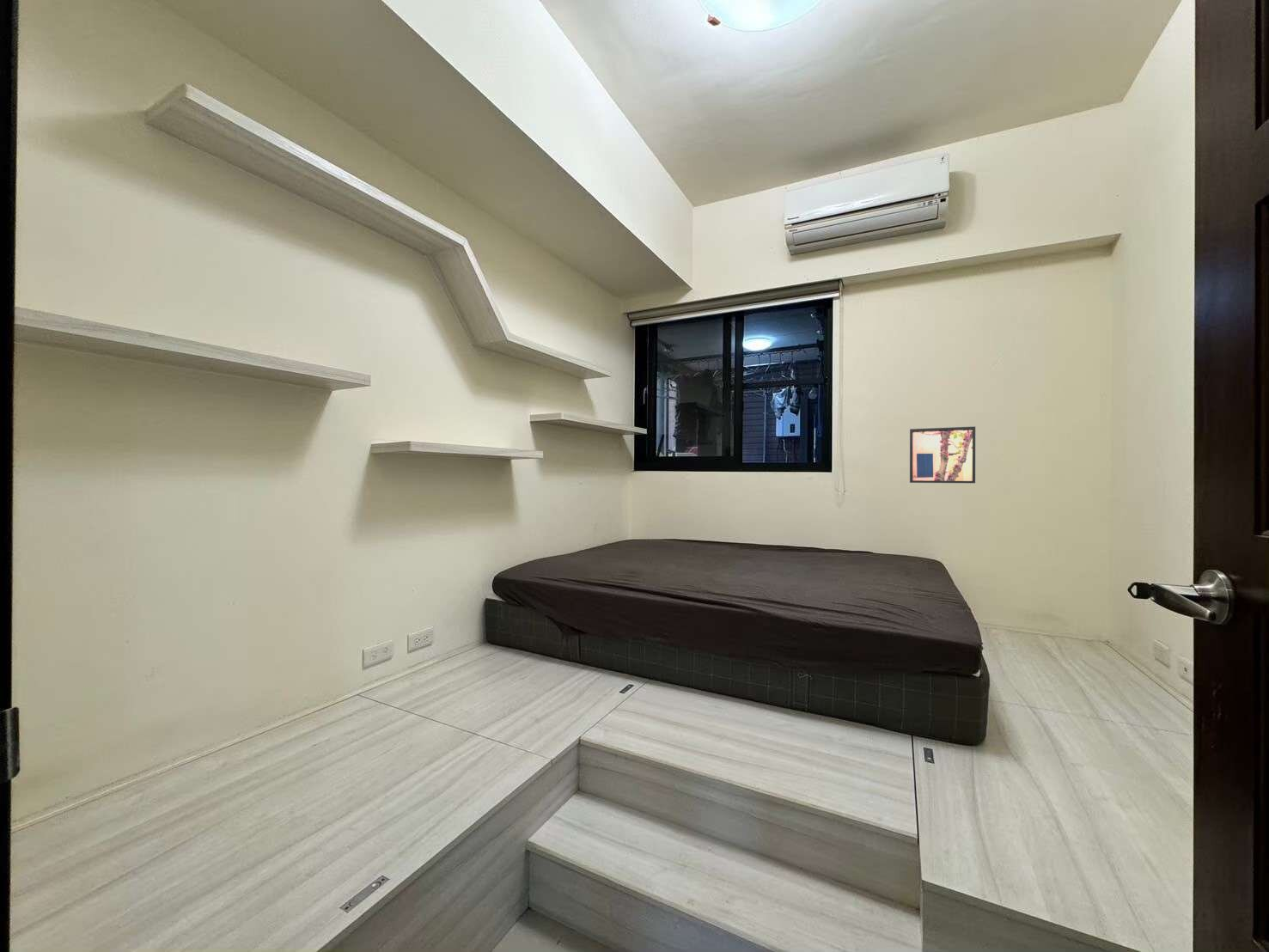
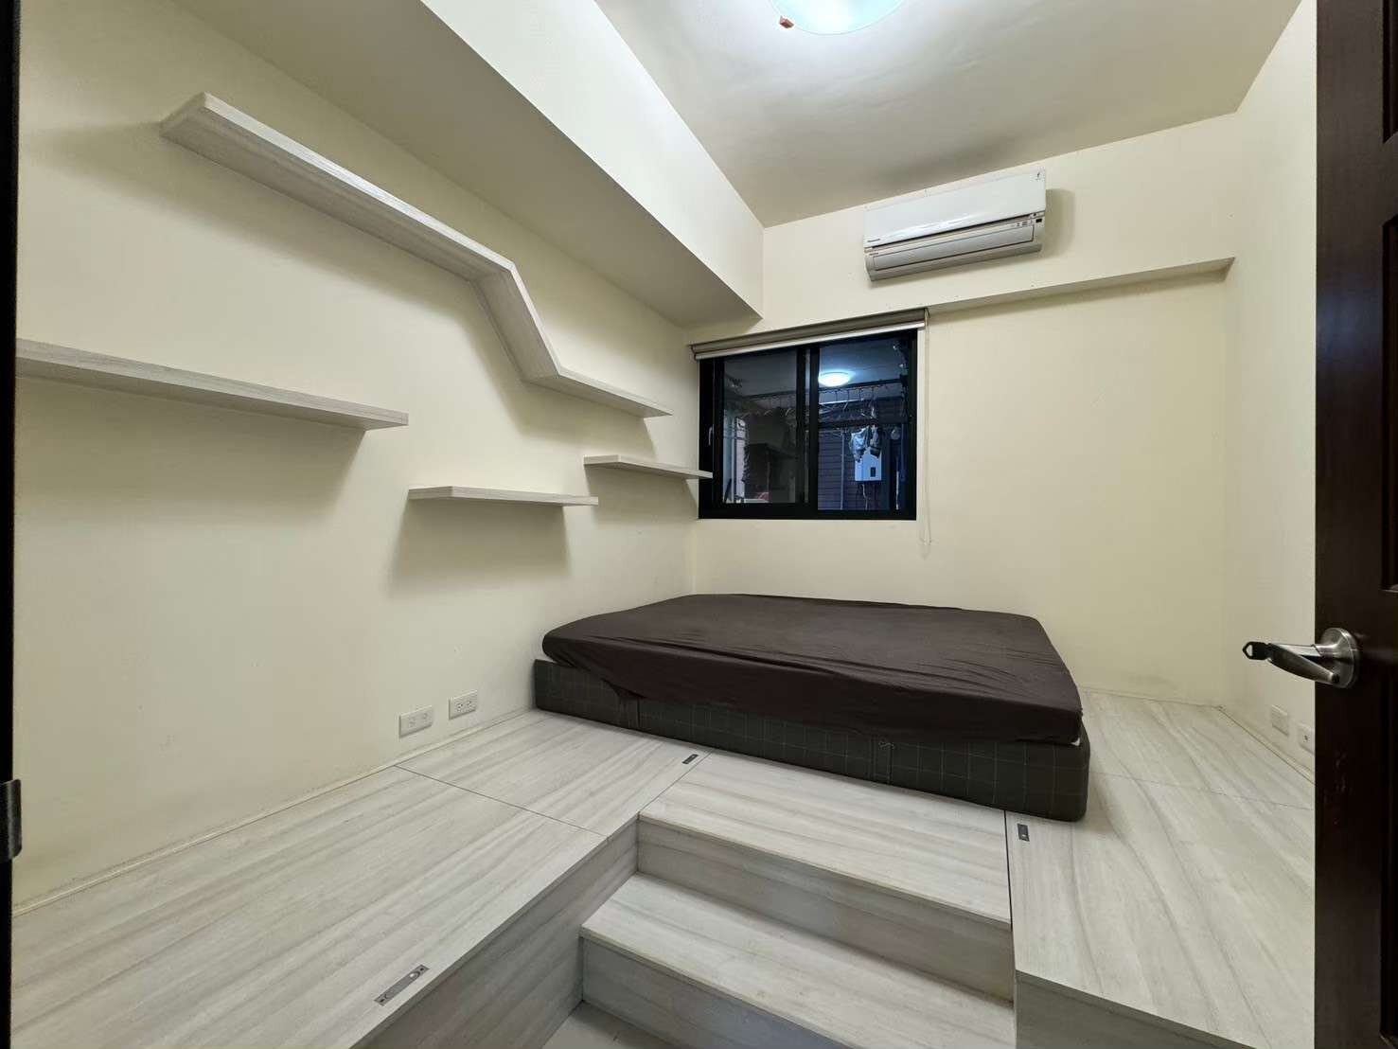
- wall art [909,425,976,484]
